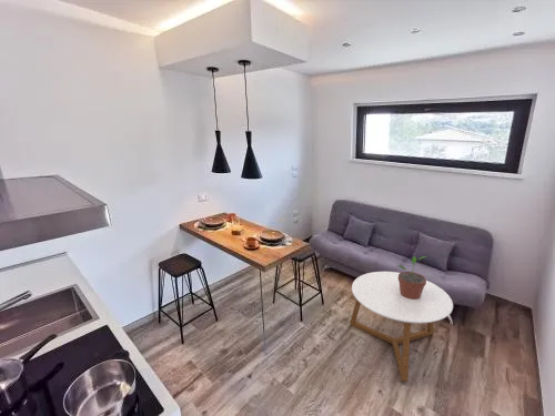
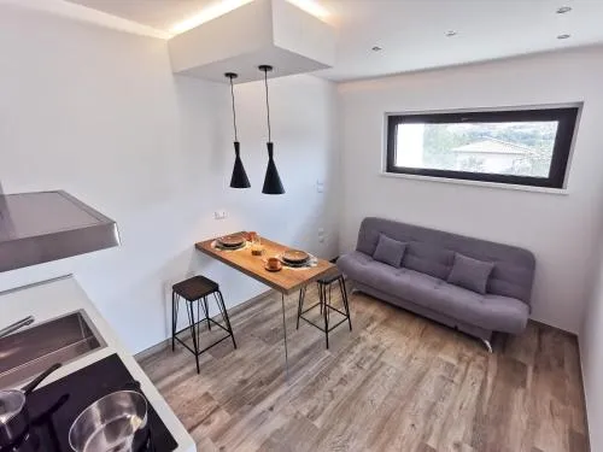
- potted plant [396,255,427,300]
- coffee table [349,271,454,383]
